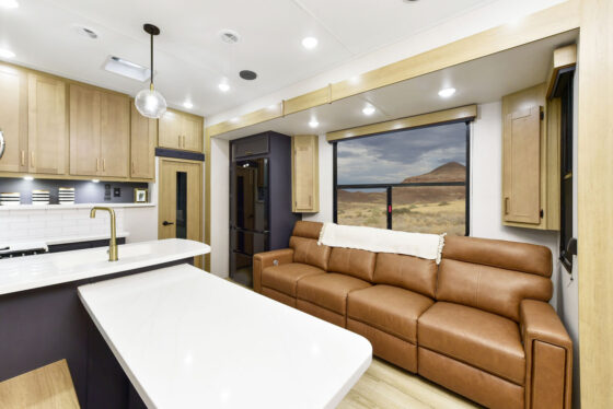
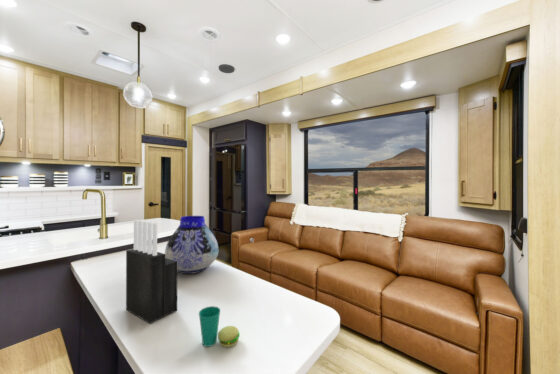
+ knife block [125,219,178,325]
+ vase [164,215,219,275]
+ cup [198,305,241,348]
